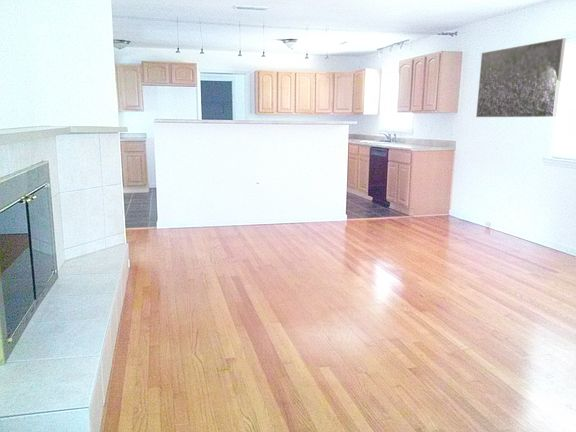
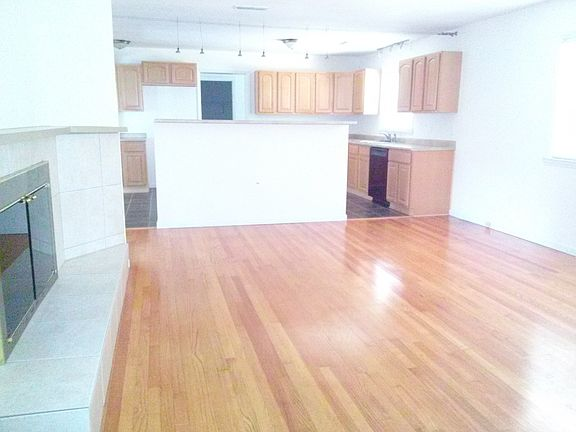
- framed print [475,37,567,118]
